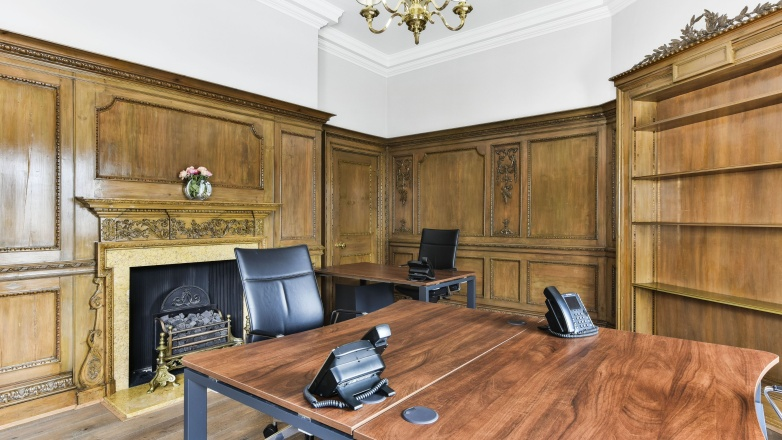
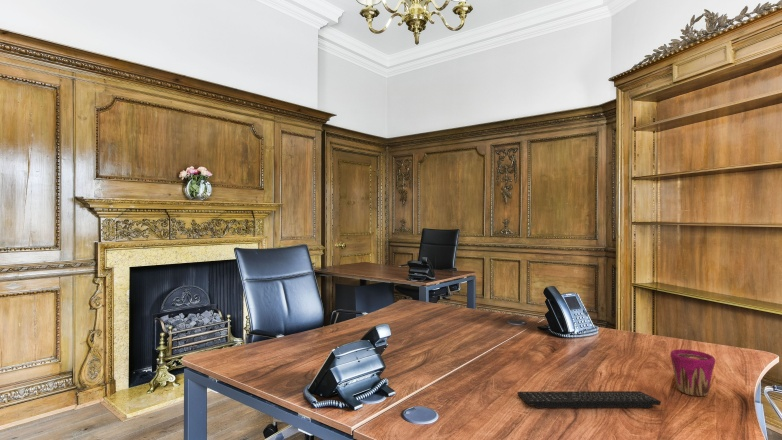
+ keyboard [516,390,662,409]
+ cup [669,348,716,397]
